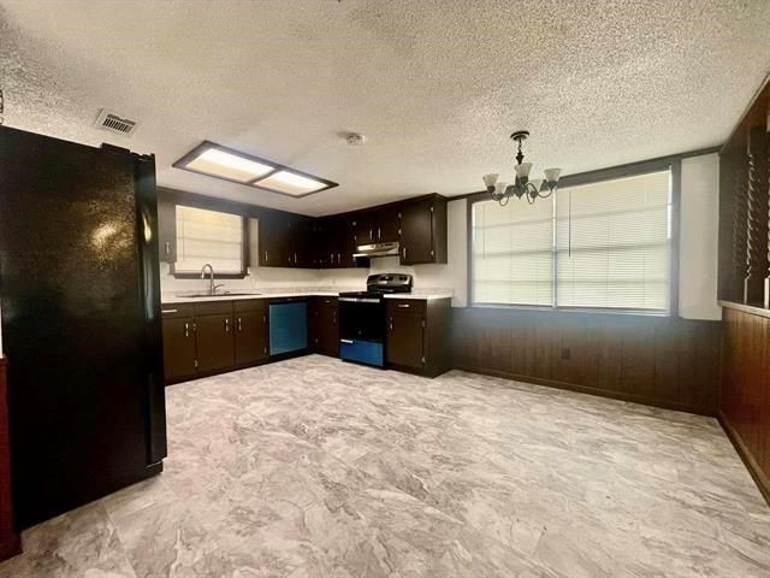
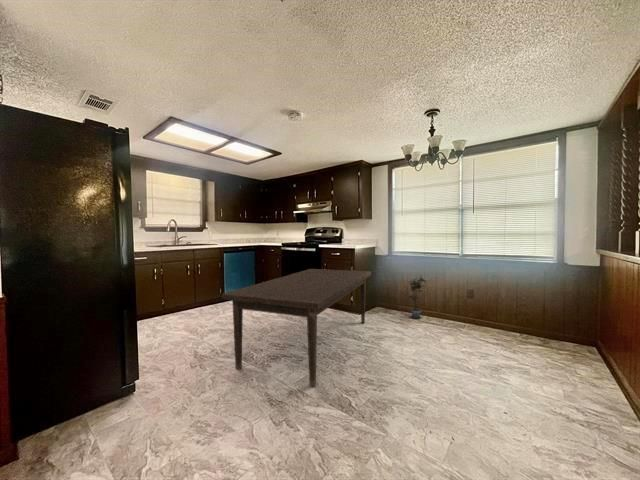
+ potted plant [408,275,427,319]
+ dining table [221,268,372,388]
